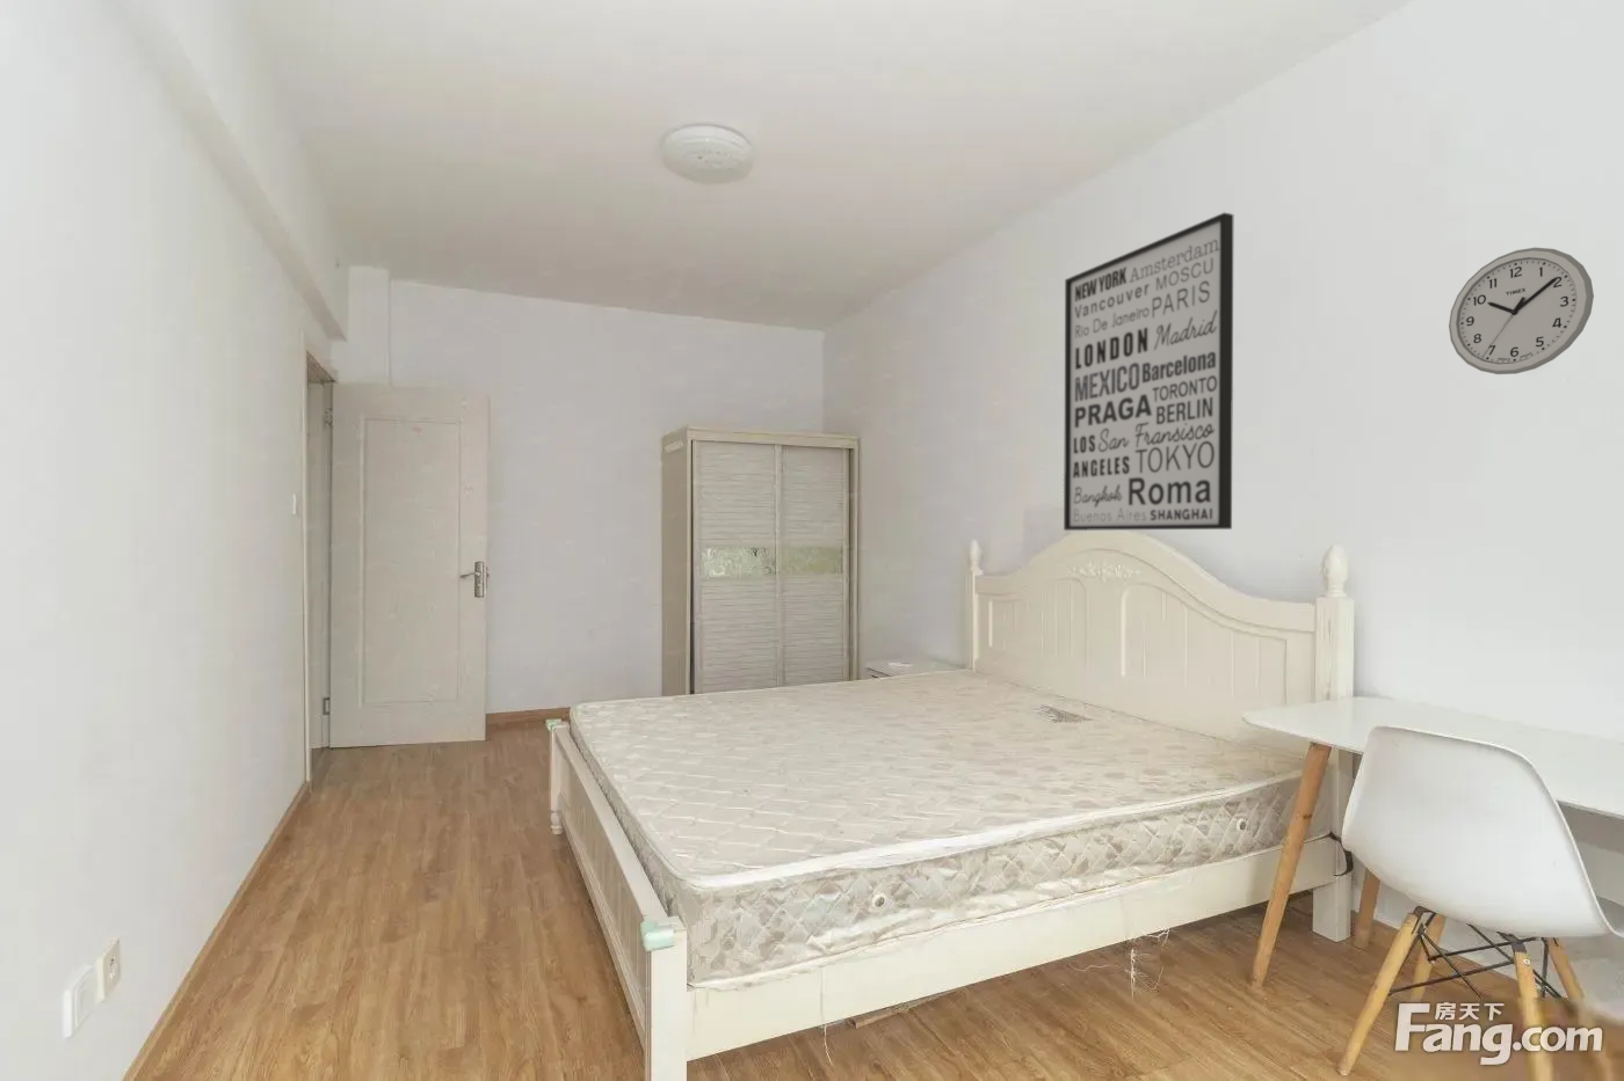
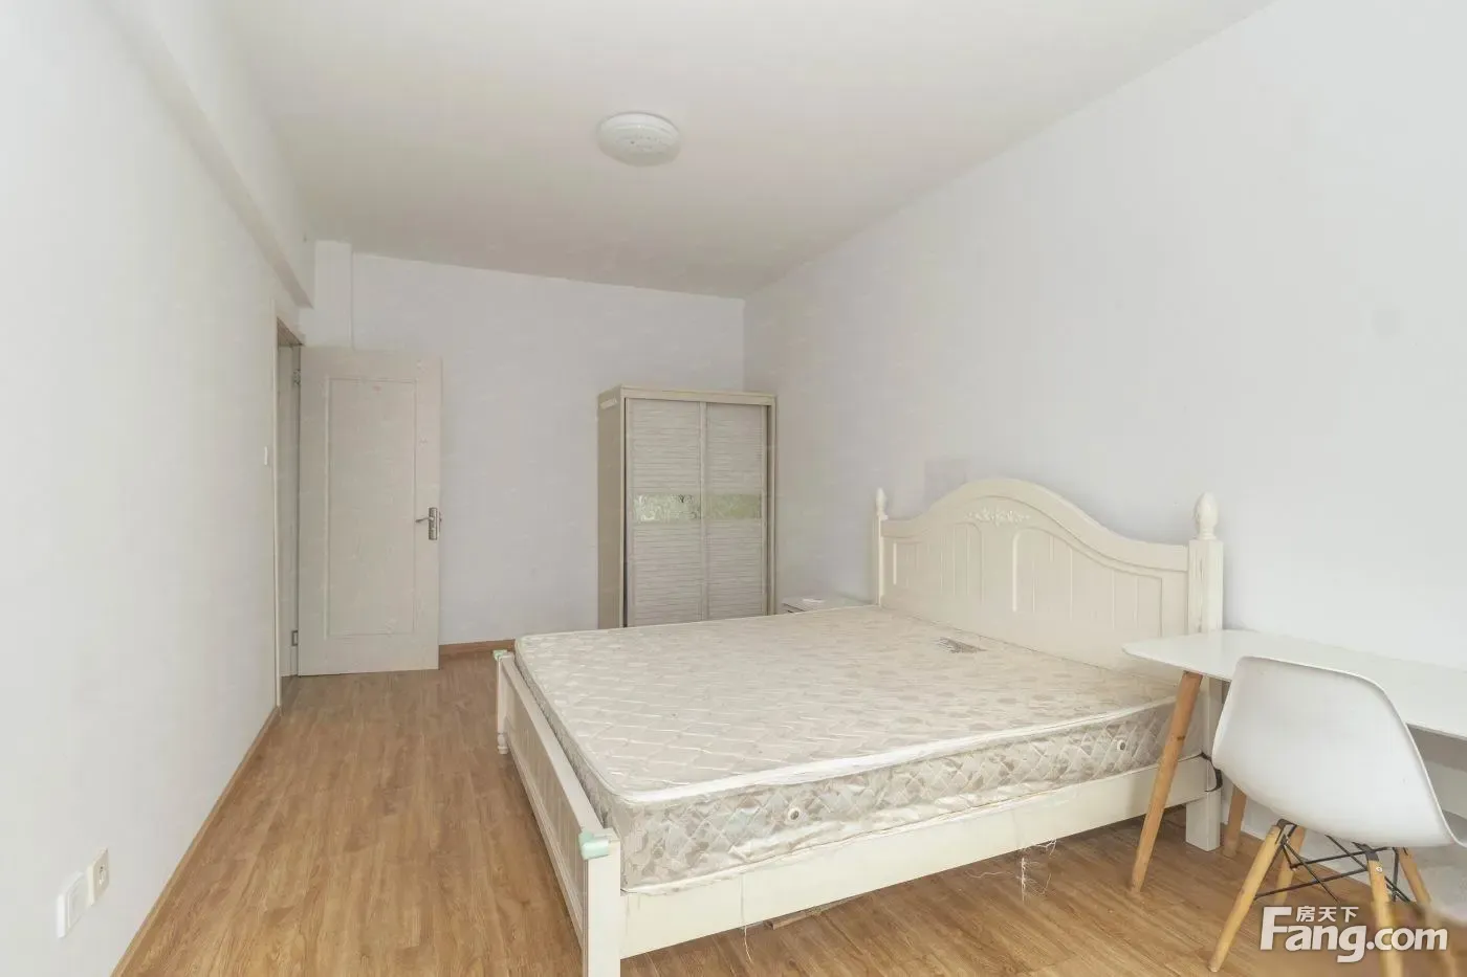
- wall art [1063,211,1234,532]
- wall clock [1448,247,1595,375]
